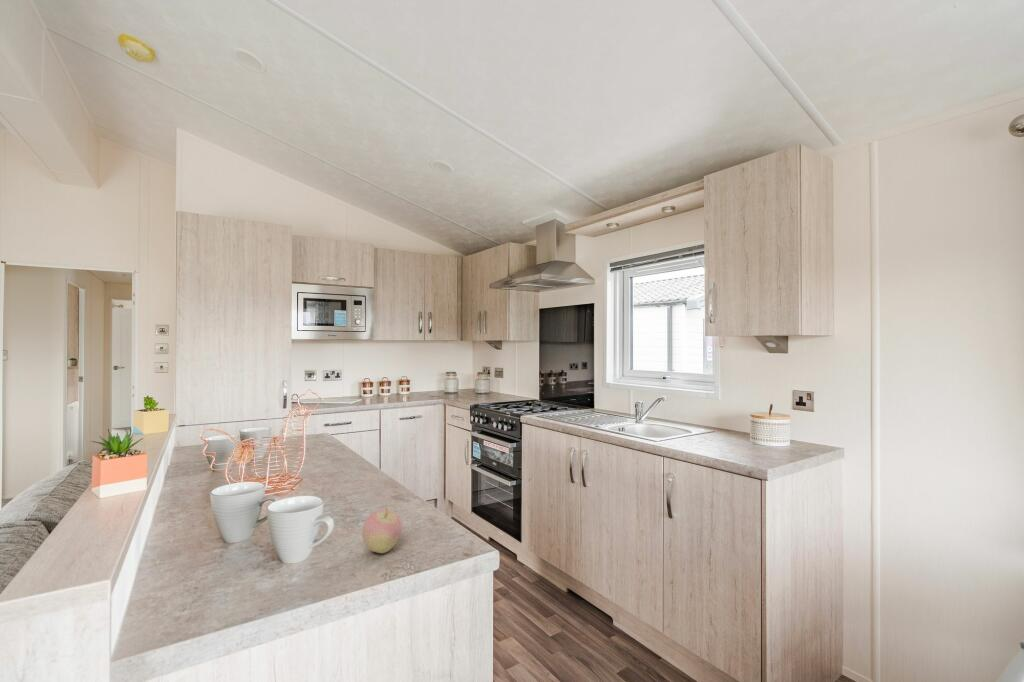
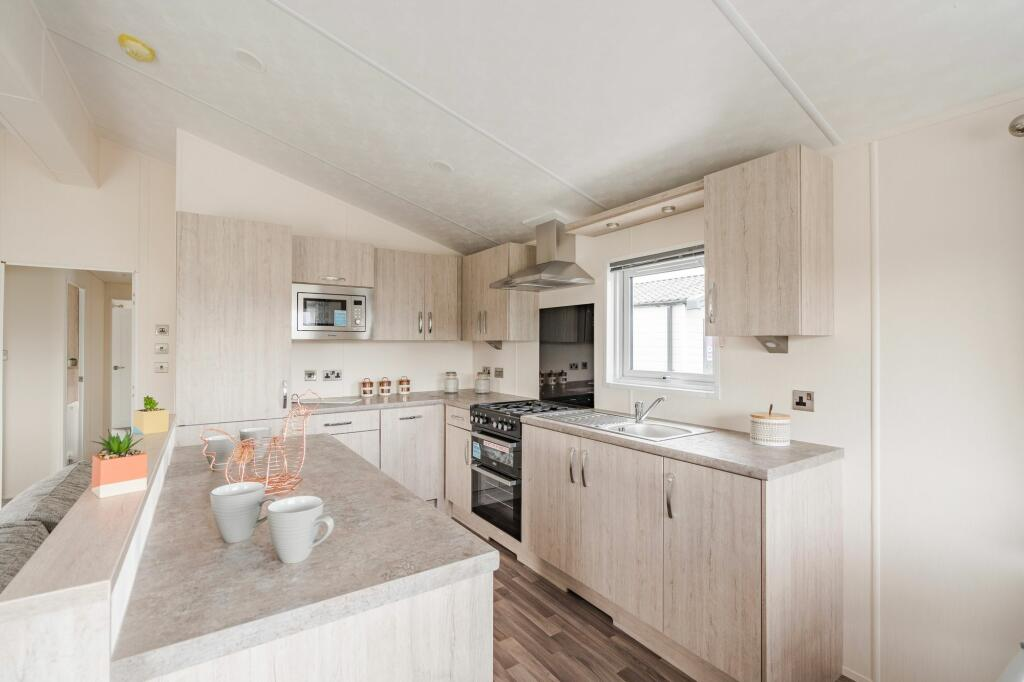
- apple [361,509,403,554]
